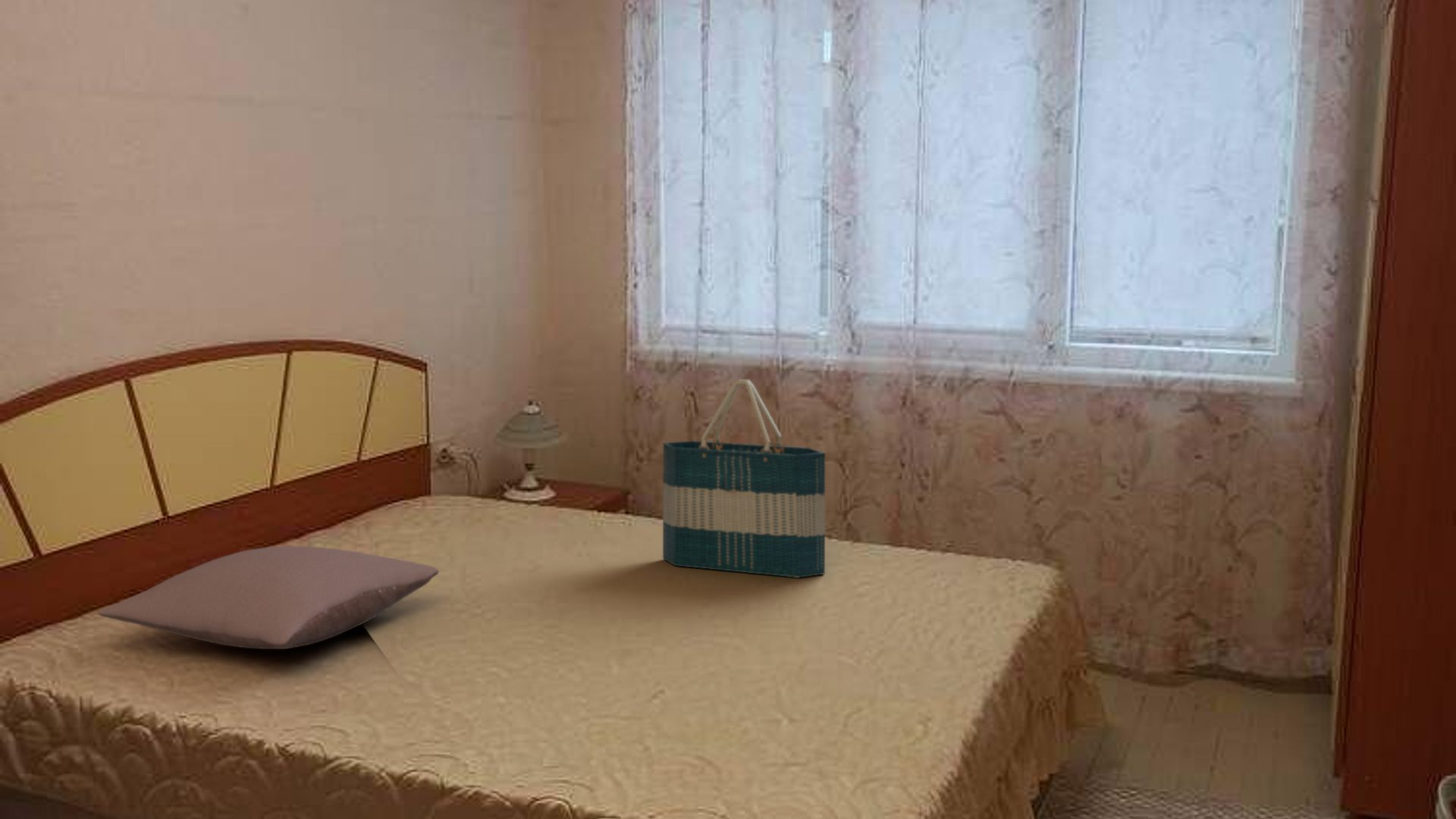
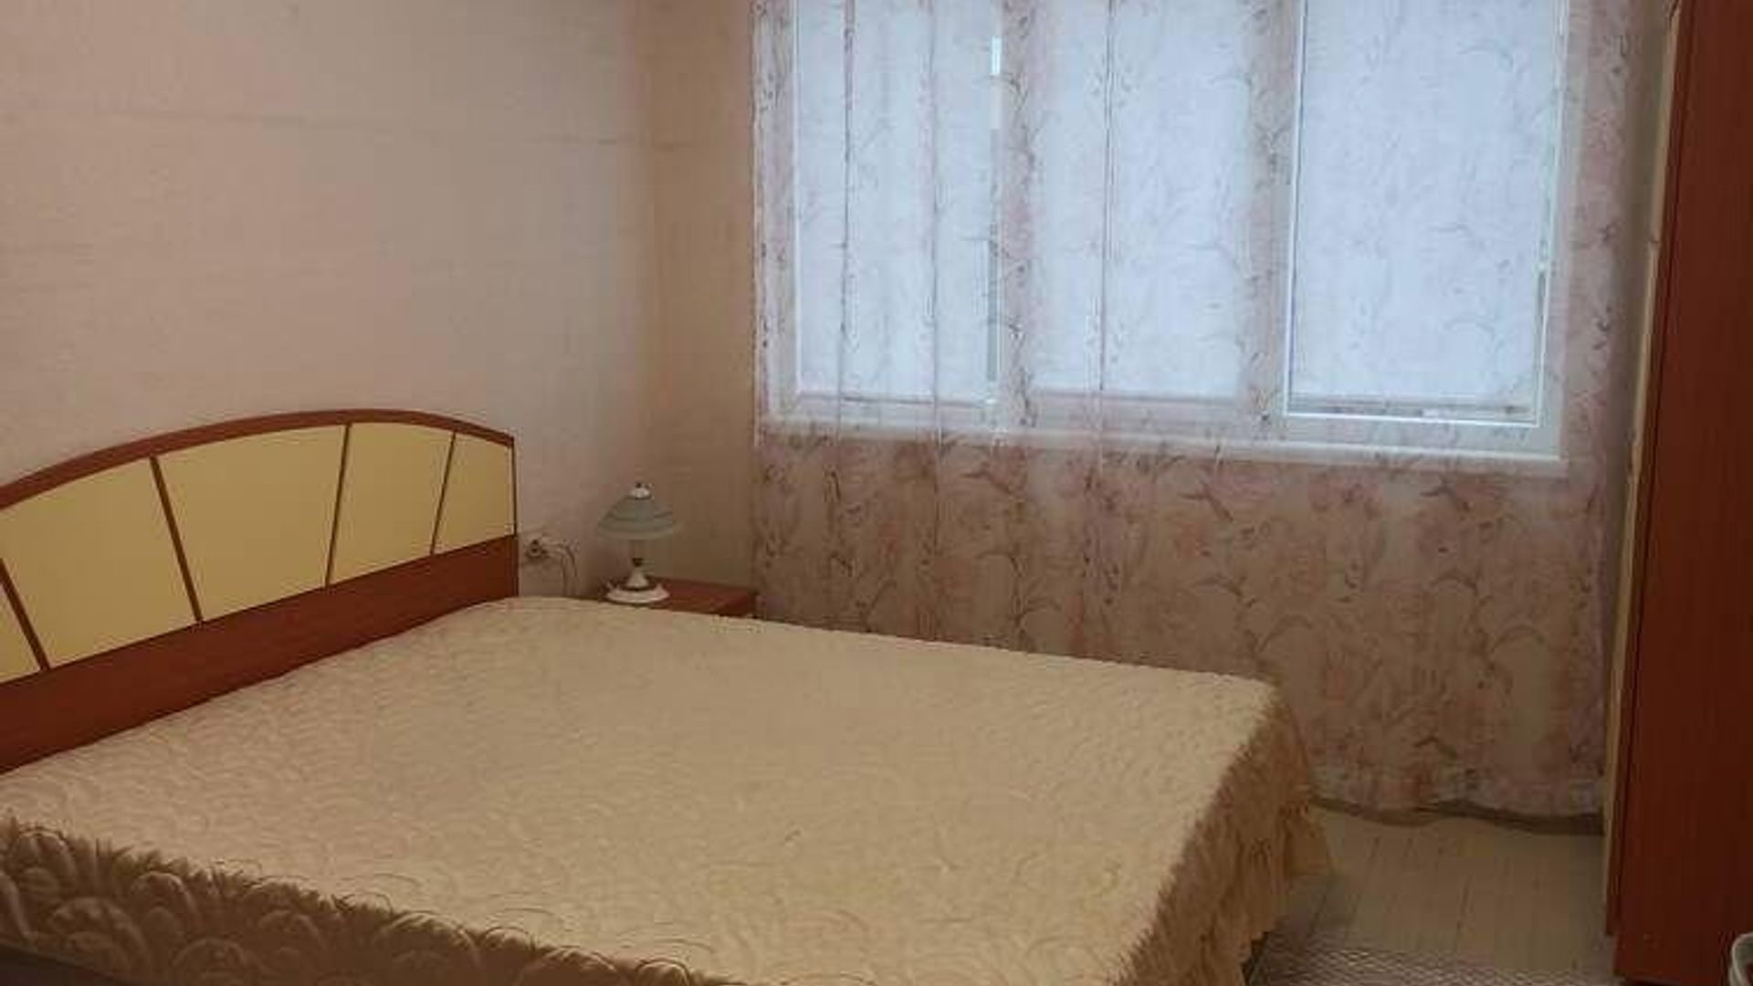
- tote bag [662,378,826,579]
- pillow [97,545,440,650]
